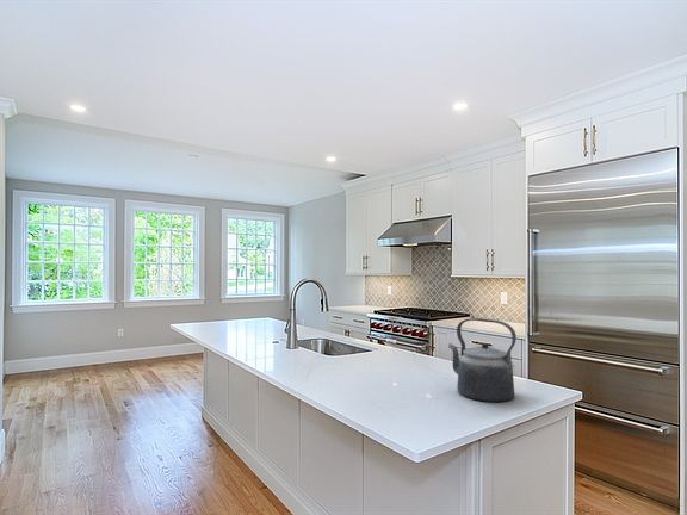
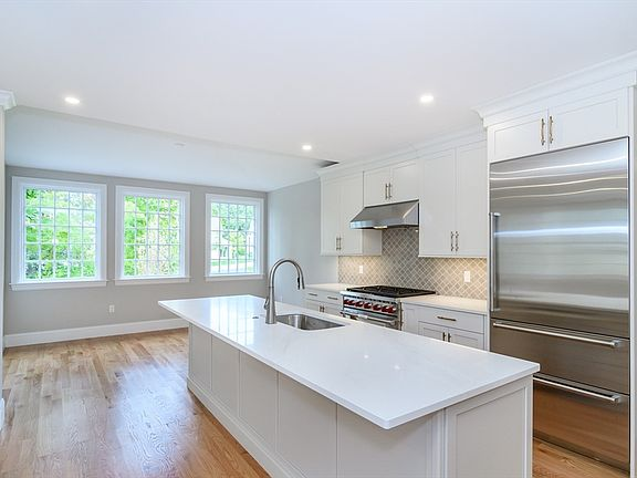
- kettle [447,317,518,403]
